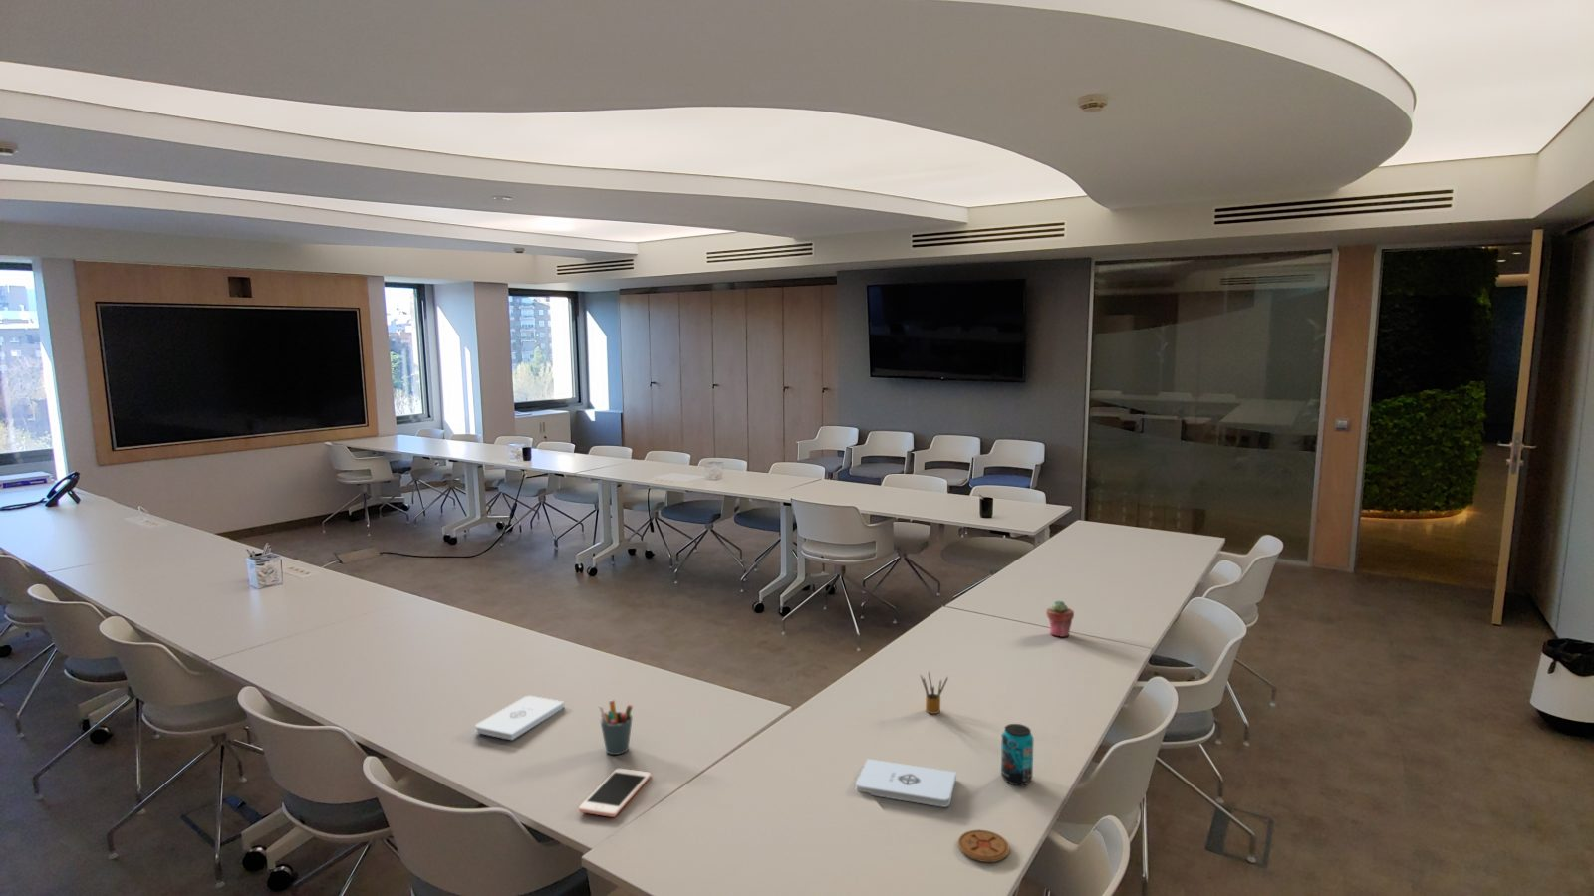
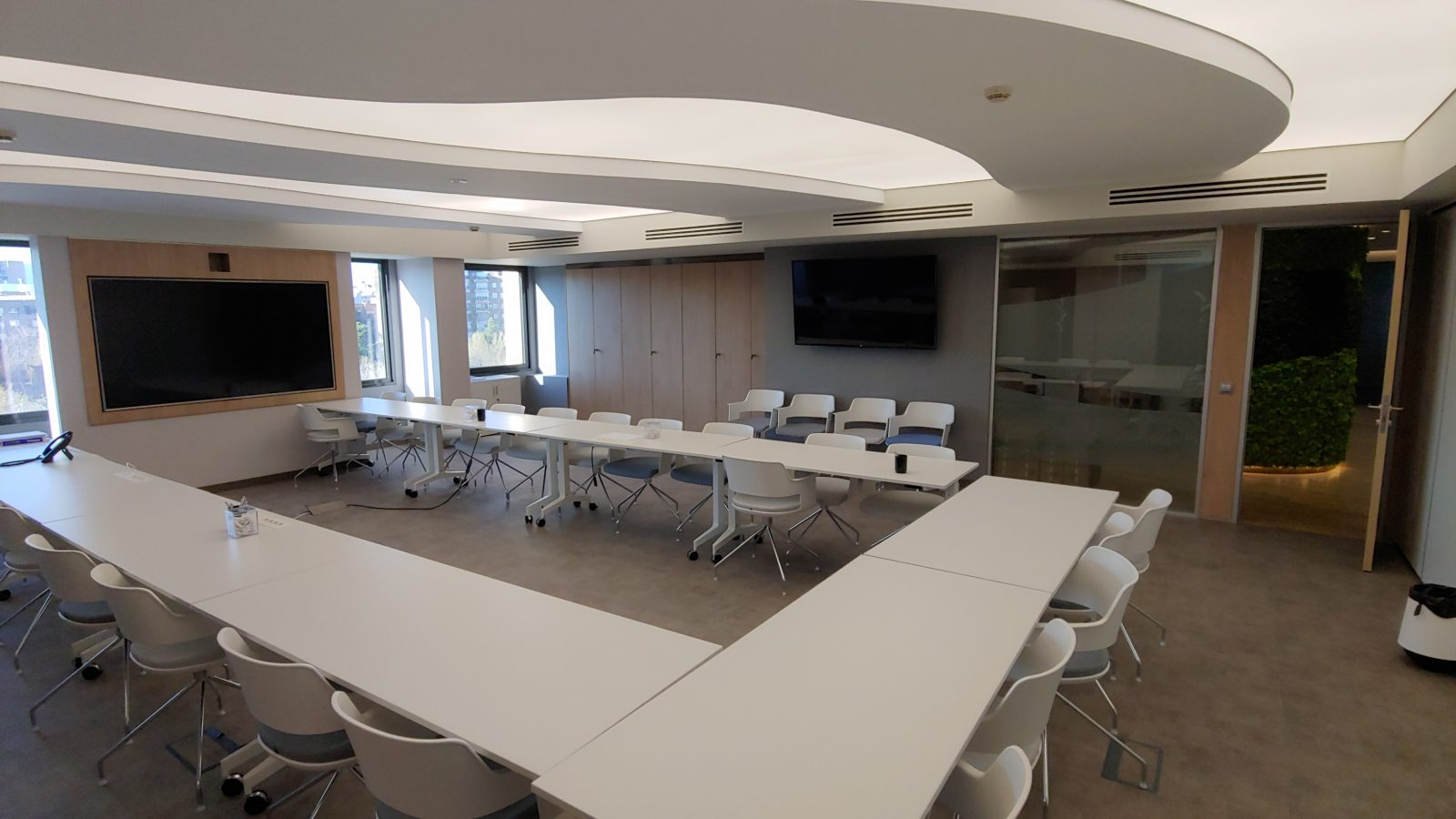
- cell phone [578,768,651,818]
- coaster [958,829,1012,863]
- pen holder [598,699,634,756]
- pencil box [920,671,949,714]
- beverage can [1001,723,1035,787]
- notepad [474,695,565,741]
- notepad [855,758,958,808]
- potted succulent [1046,600,1075,638]
